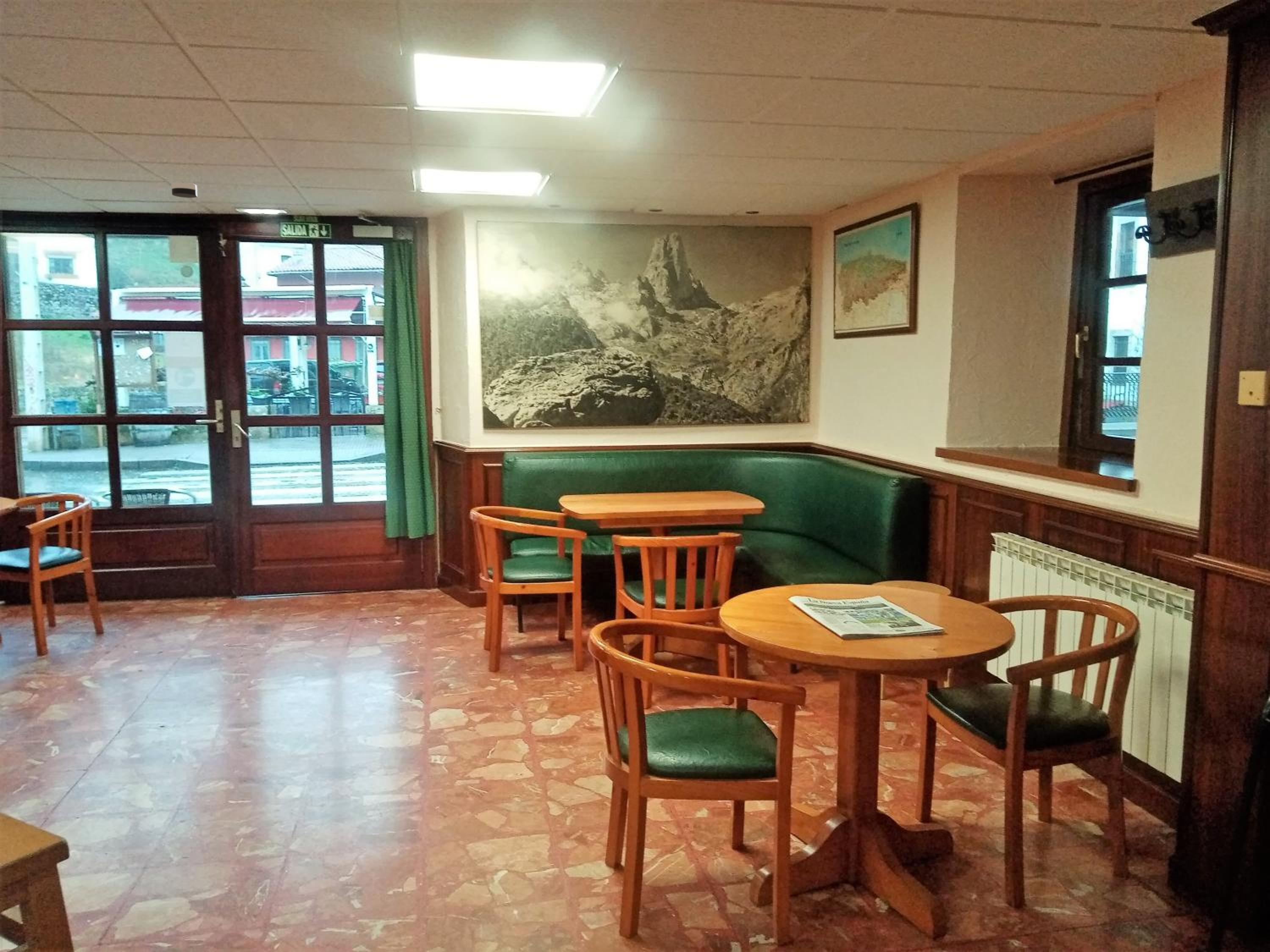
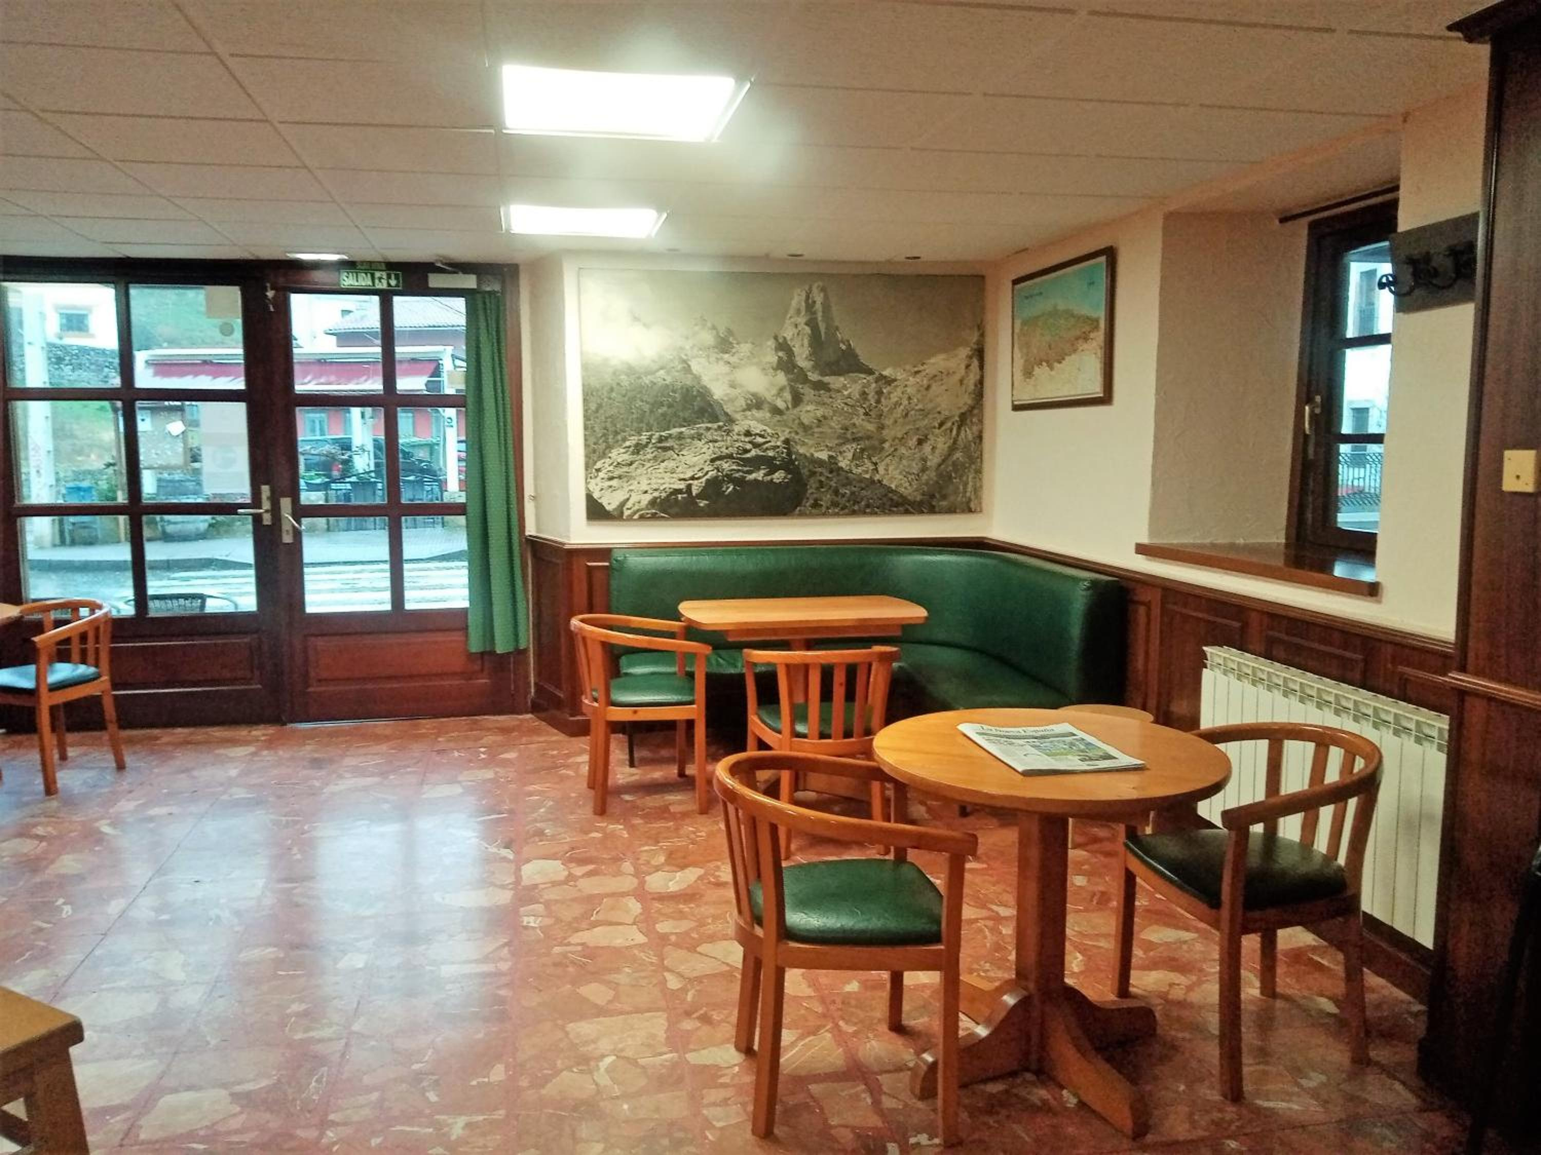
- smoke detector [171,182,198,198]
